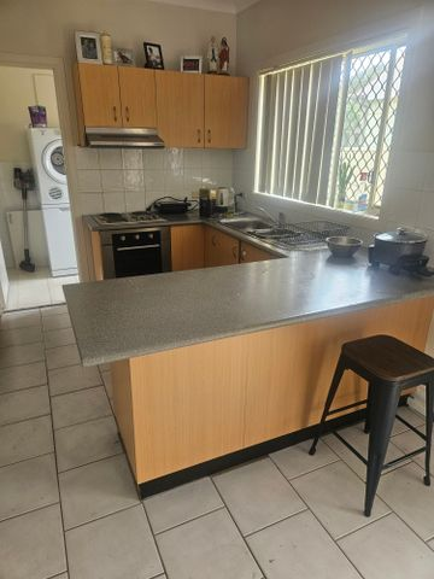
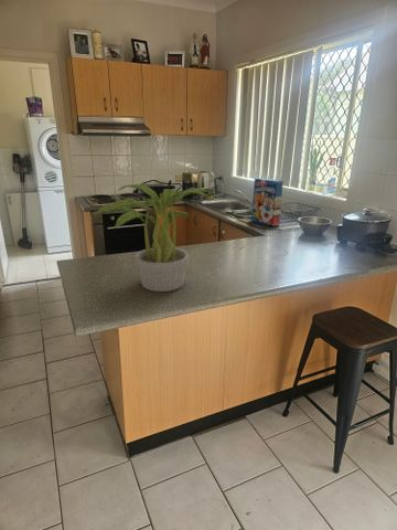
+ cereal box [251,177,285,227]
+ potted plant [93,183,218,293]
